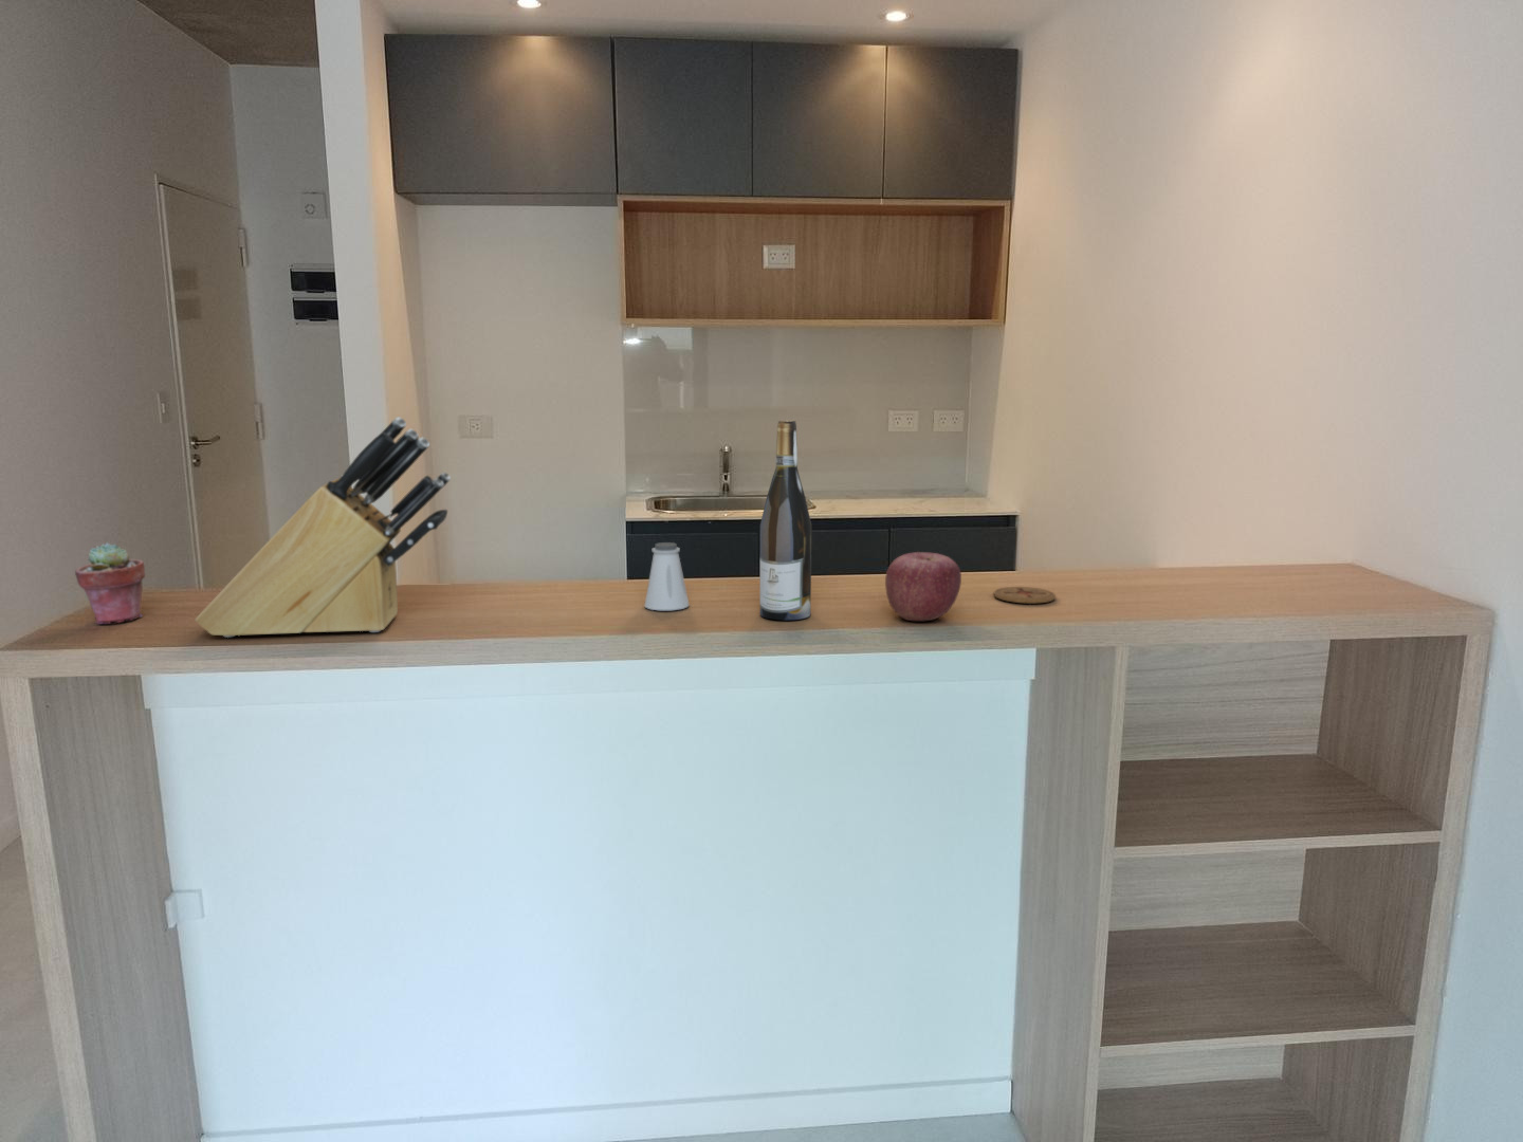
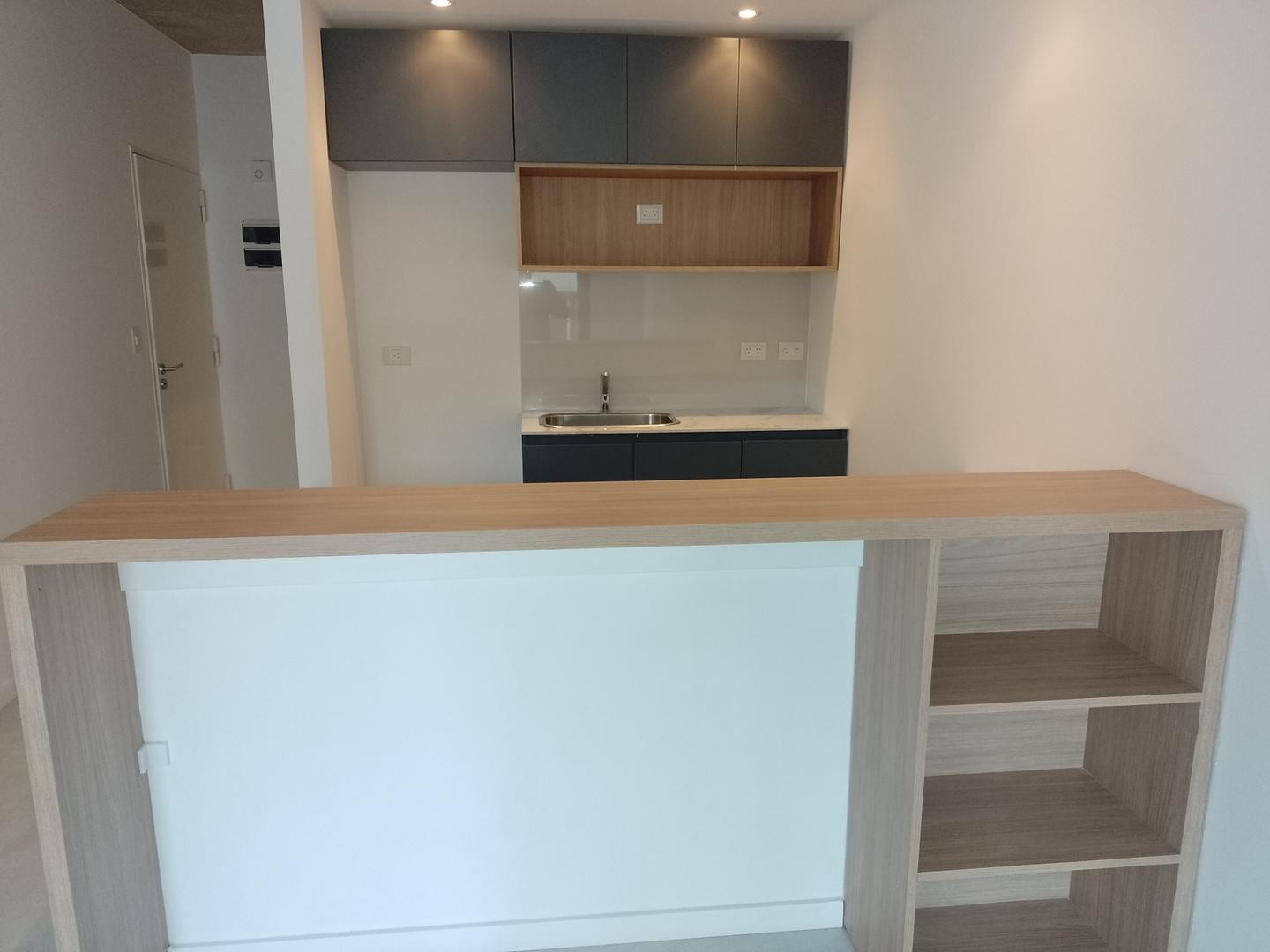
- wine bottle [759,420,812,621]
- coaster [993,585,1057,605]
- potted succulent [74,541,146,625]
- knife block [194,416,452,638]
- apple [884,551,963,621]
- saltshaker [643,541,690,611]
